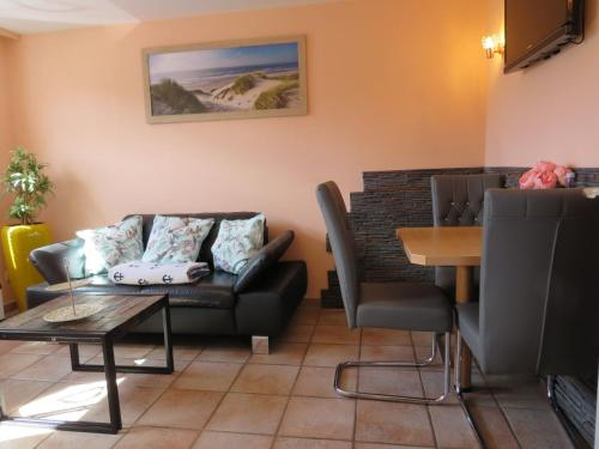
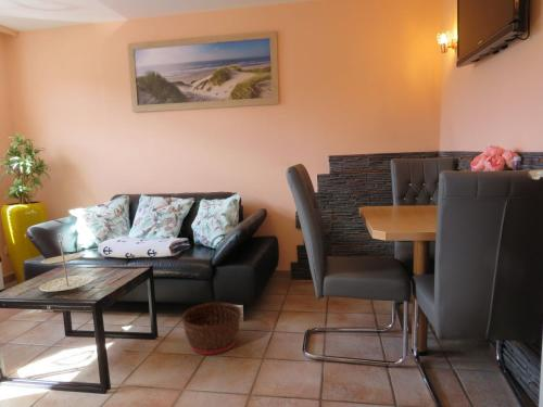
+ basket [180,301,242,356]
